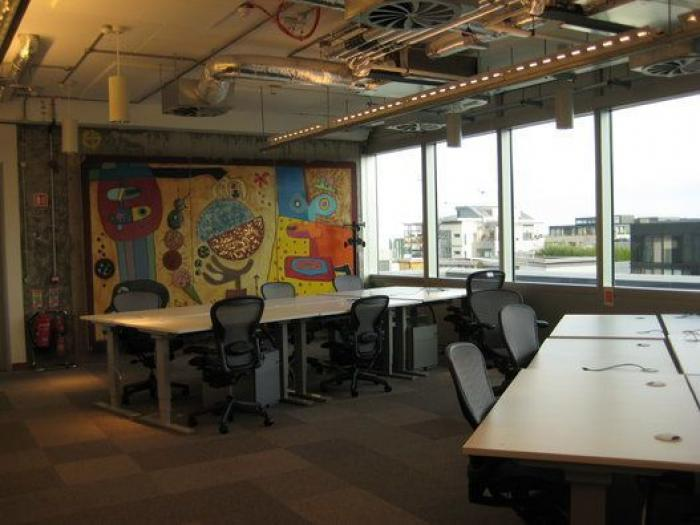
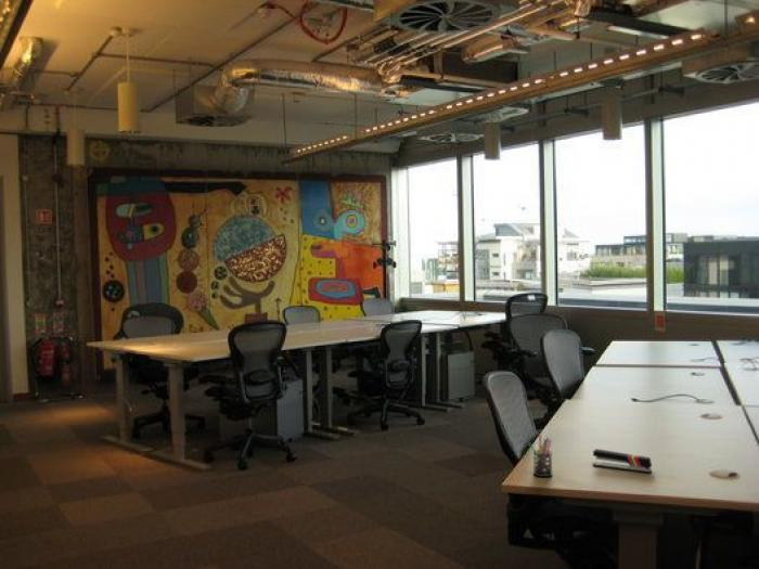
+ pen holder [527,434,553,478]
+ stapler [592,448,653,474]
